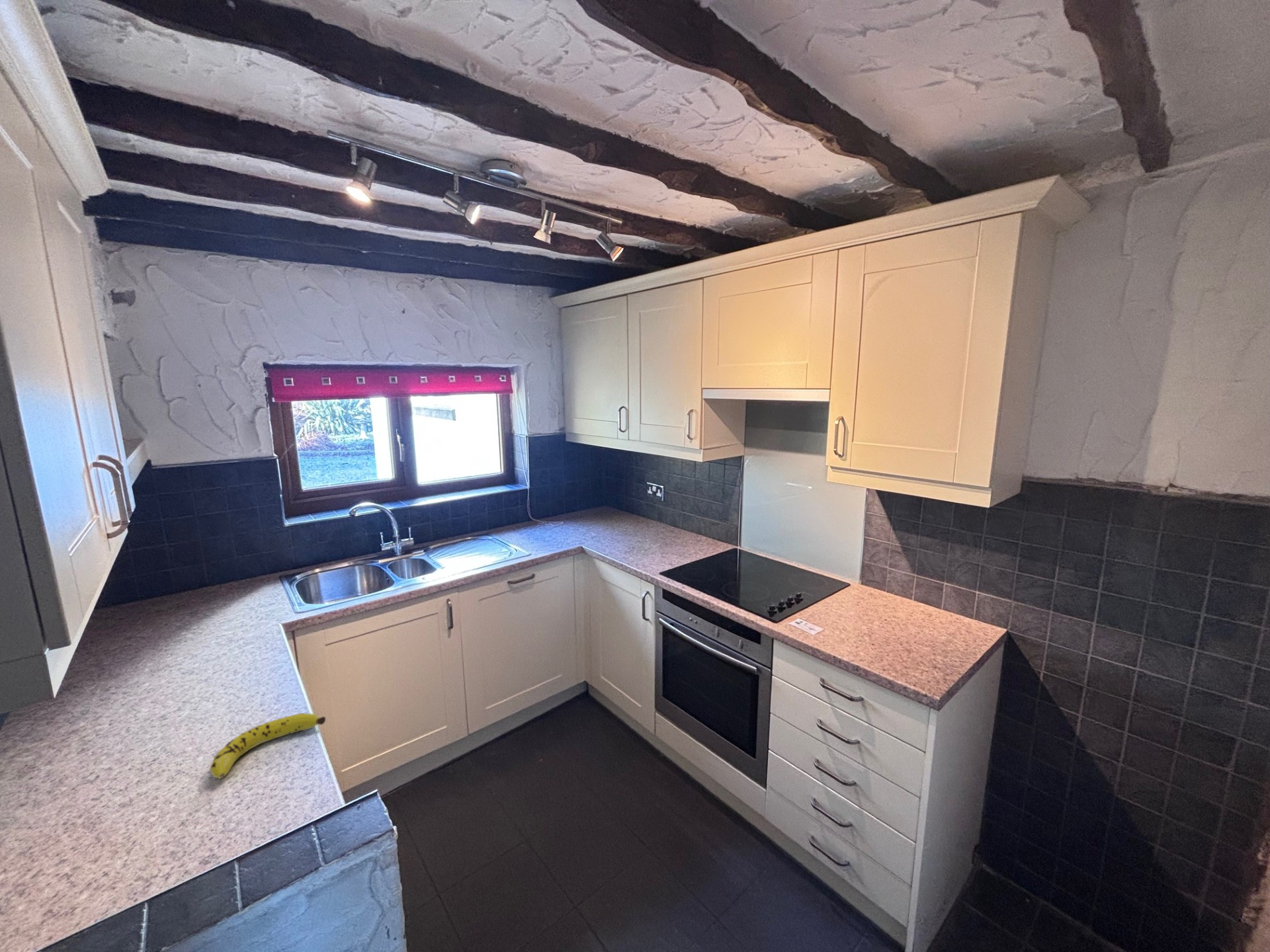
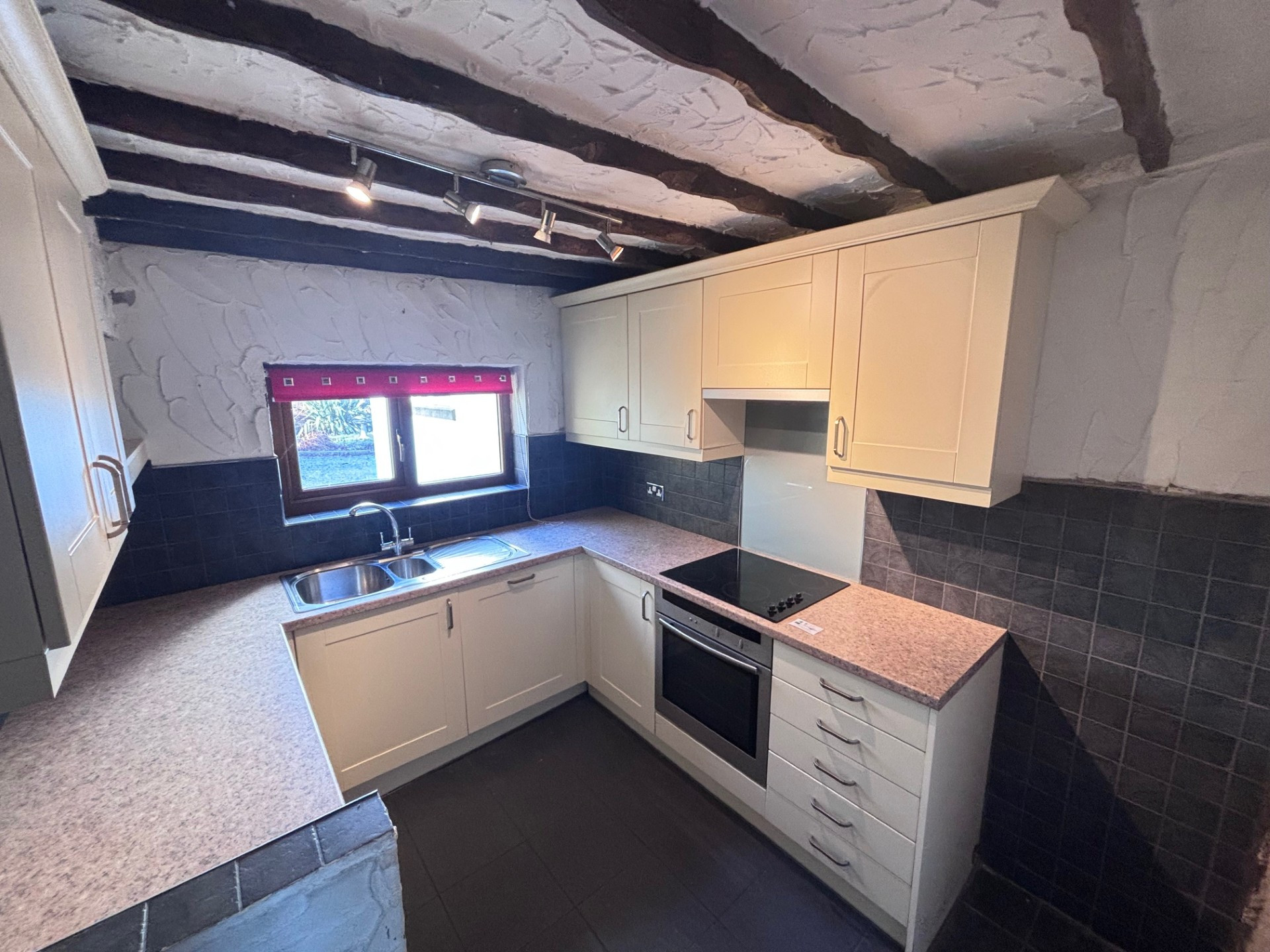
- fruit [209,713,326,779]
